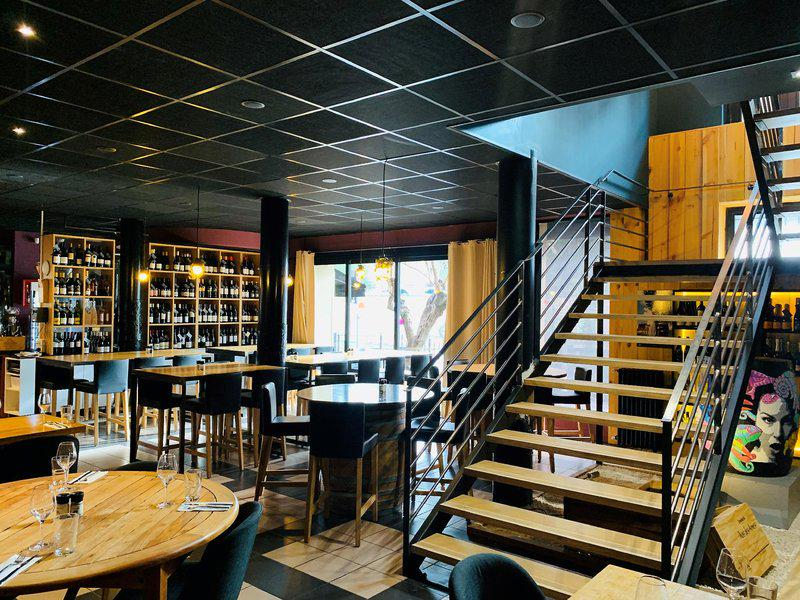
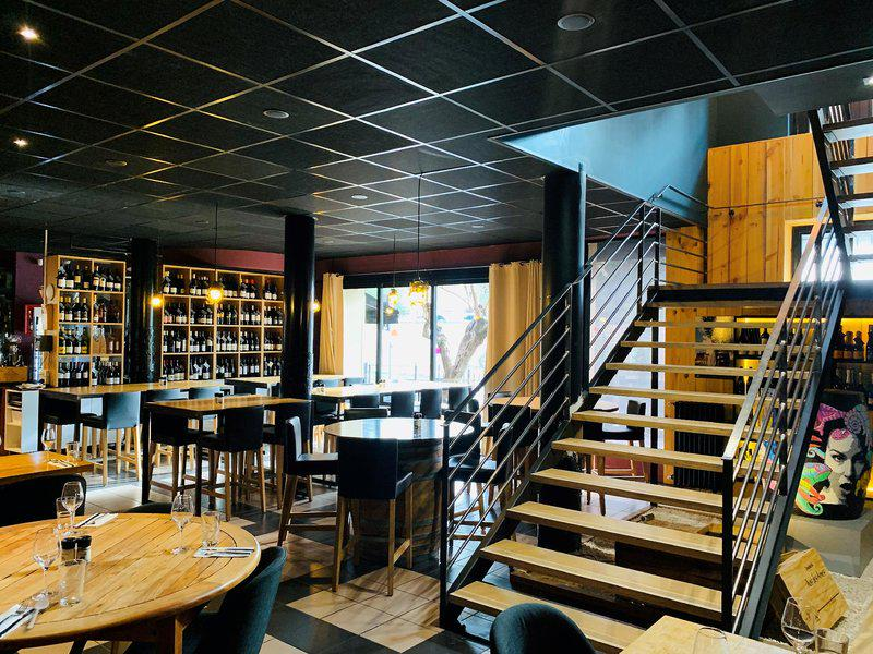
+ spoon [26,596,50,630]
